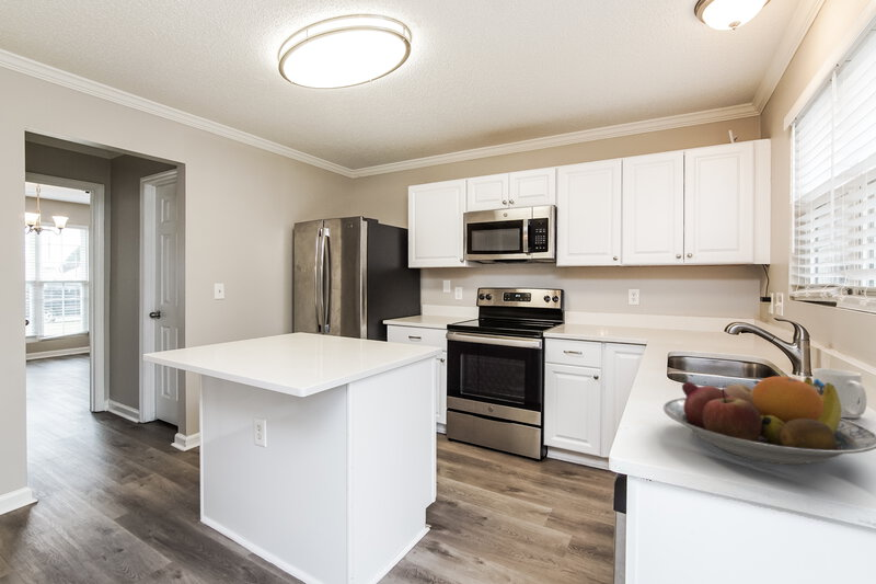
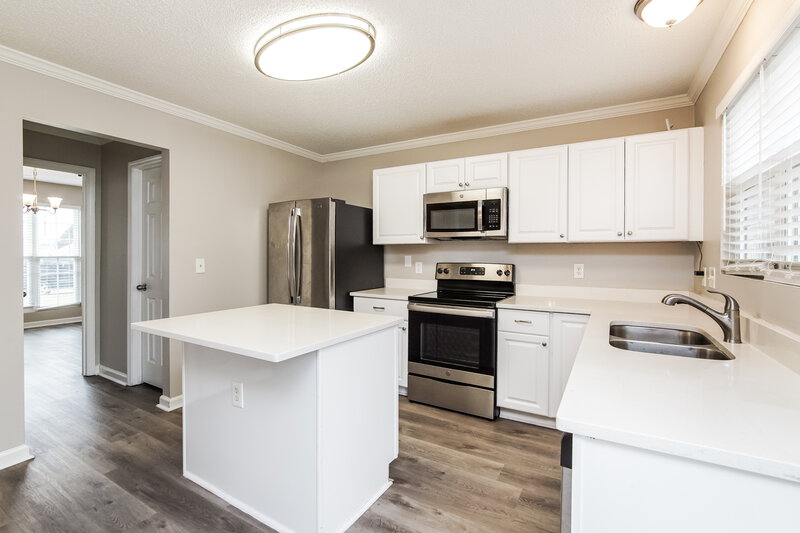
- fruit bowl [662,375,876,466]
- mug [812,367,867,419]
